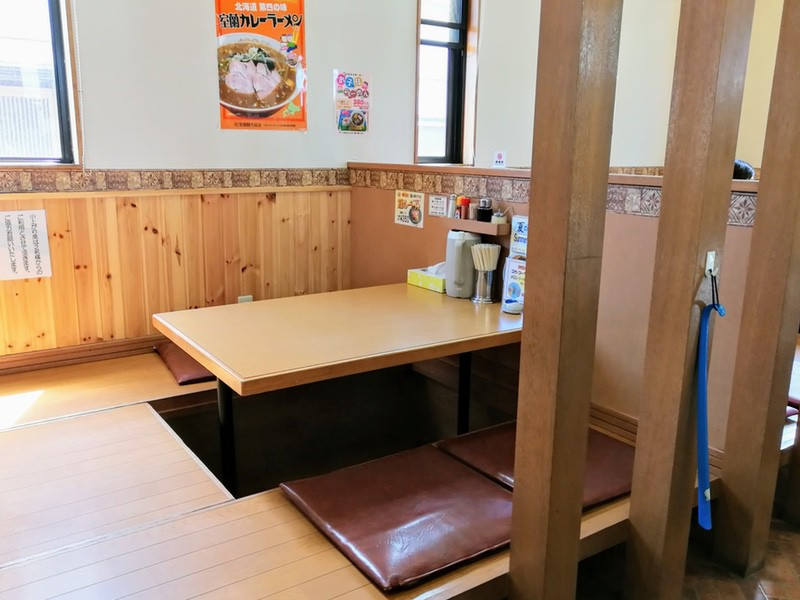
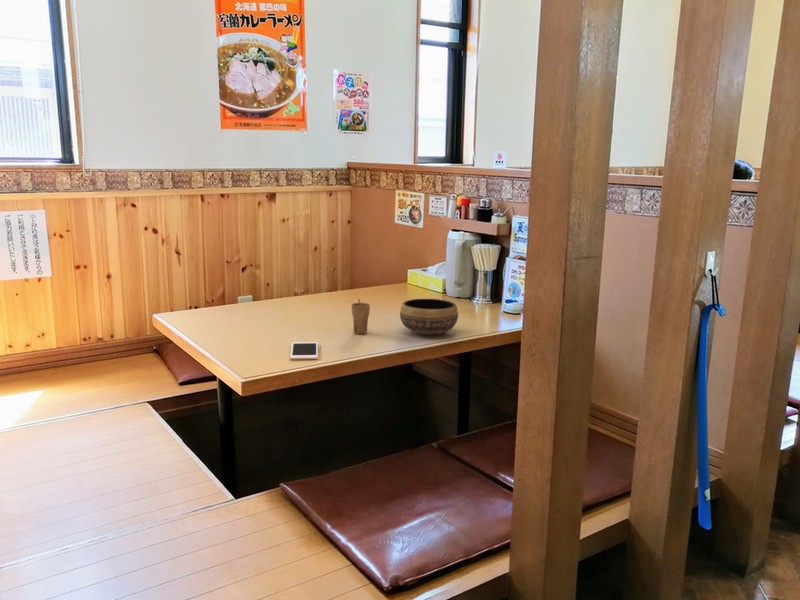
+ cell phone [289,341,319,361]
+ bowl [399,298,459,335]
+ cup [351,298,371,335]
